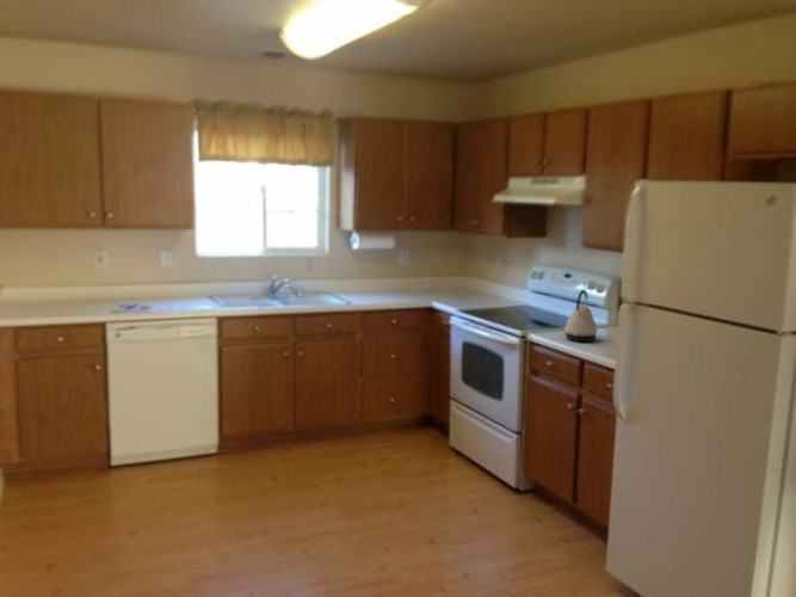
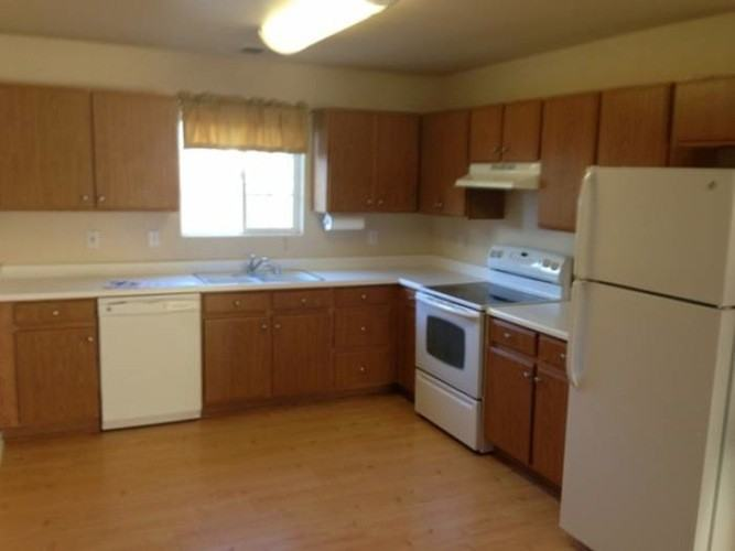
- kettle [563,289,598,343]
